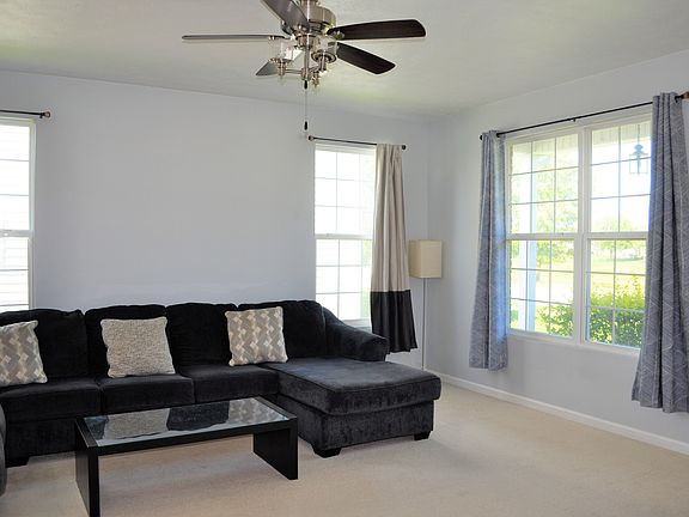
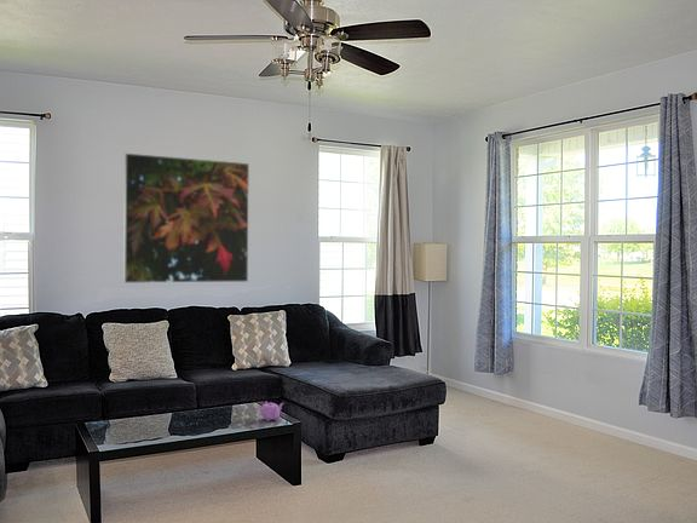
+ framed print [122,153,250,285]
+ teapot [257,401,284,423]
